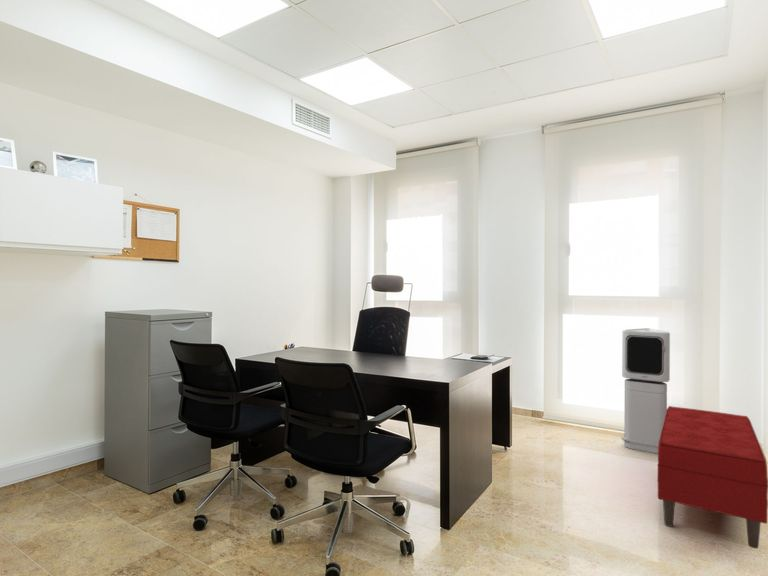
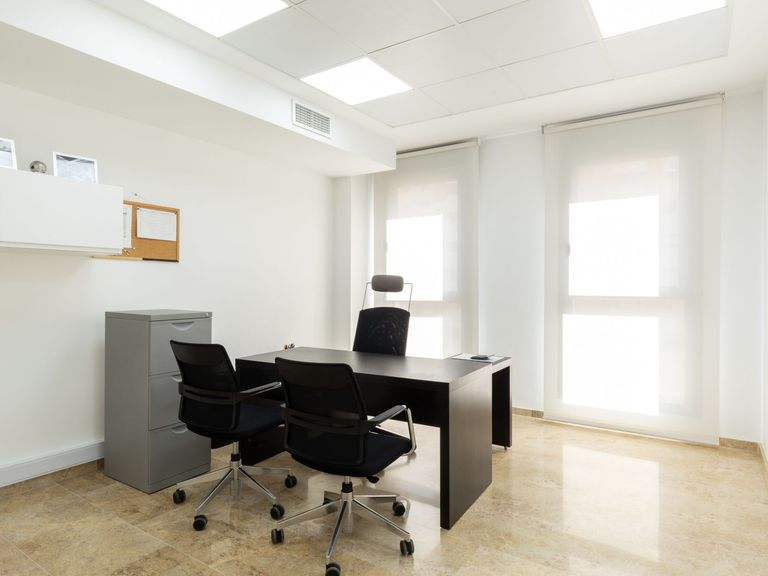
- bench [657,405,768,549]
- air purifier [621,327,671,454]
